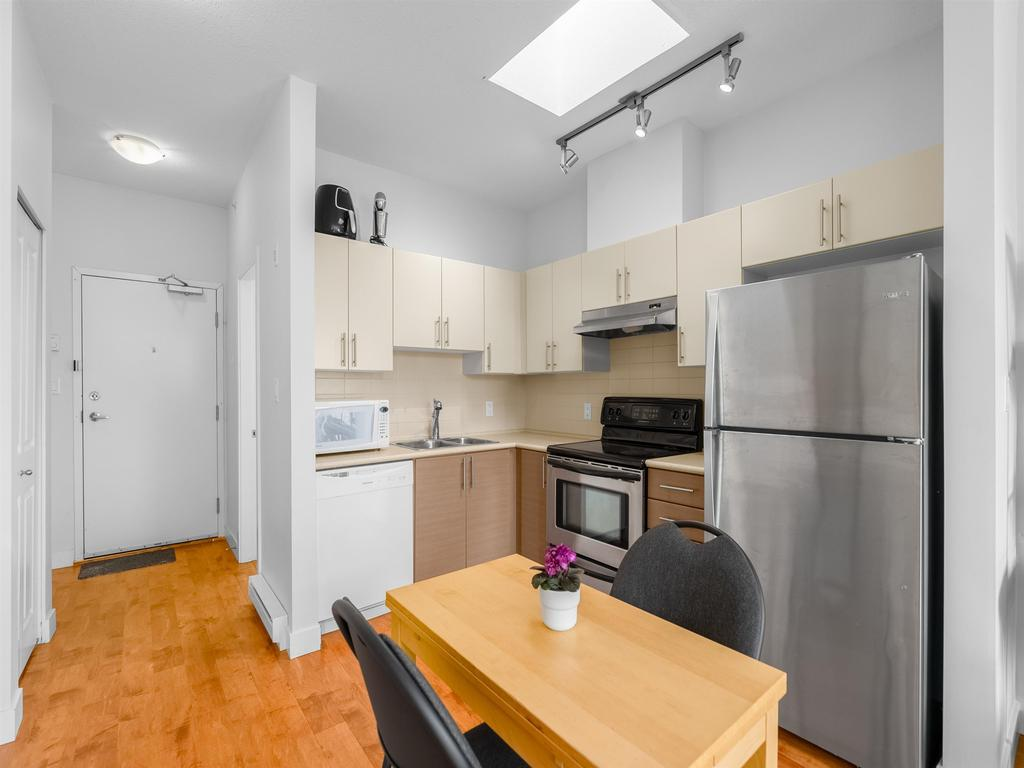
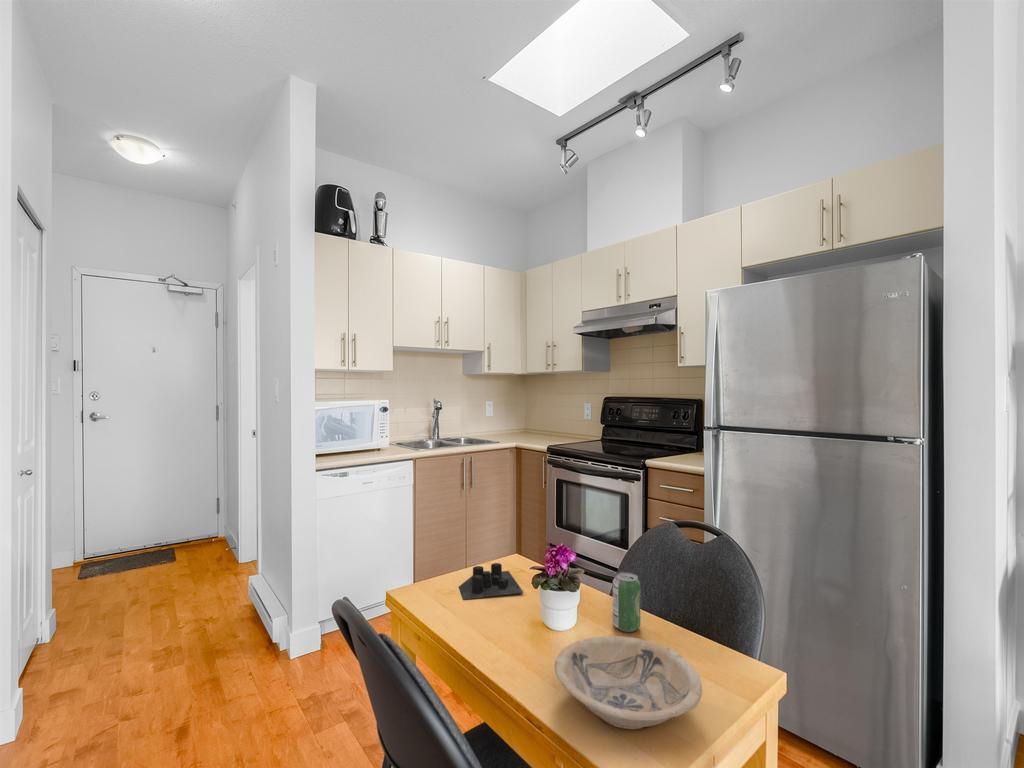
+ beverage can [612,571,641,633]
+ bowl [554,635,703,730]
+ candle [458,562,524,600]
